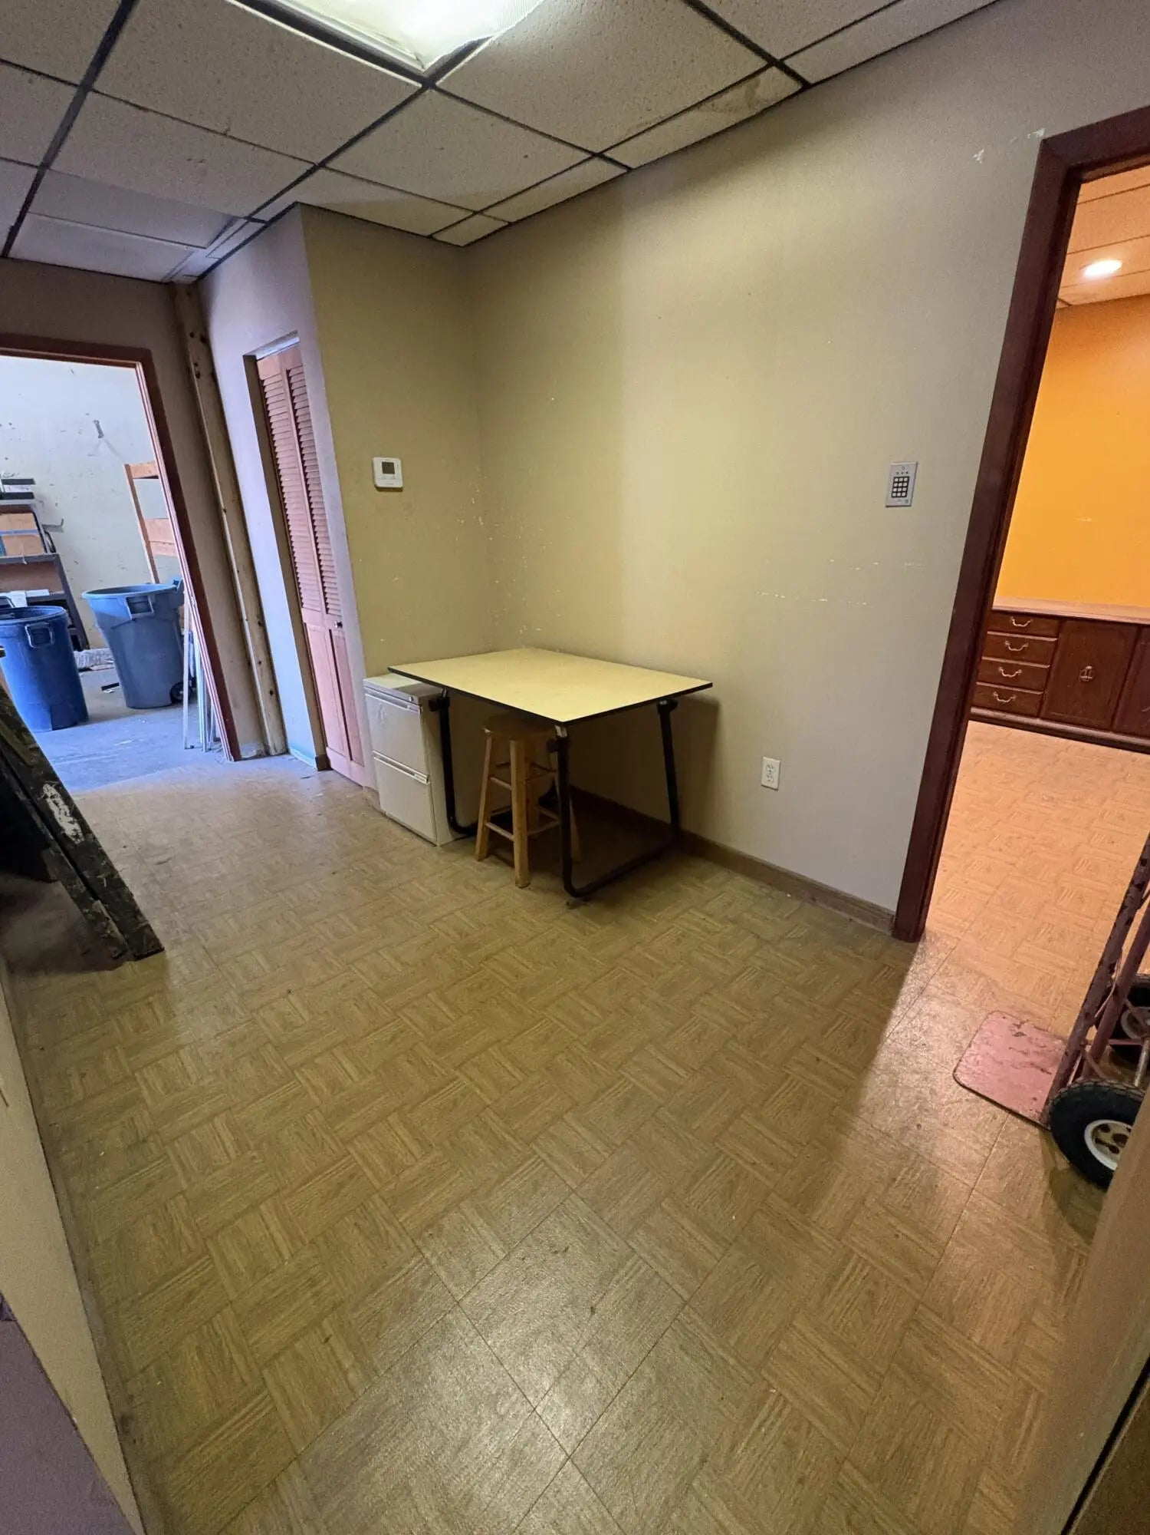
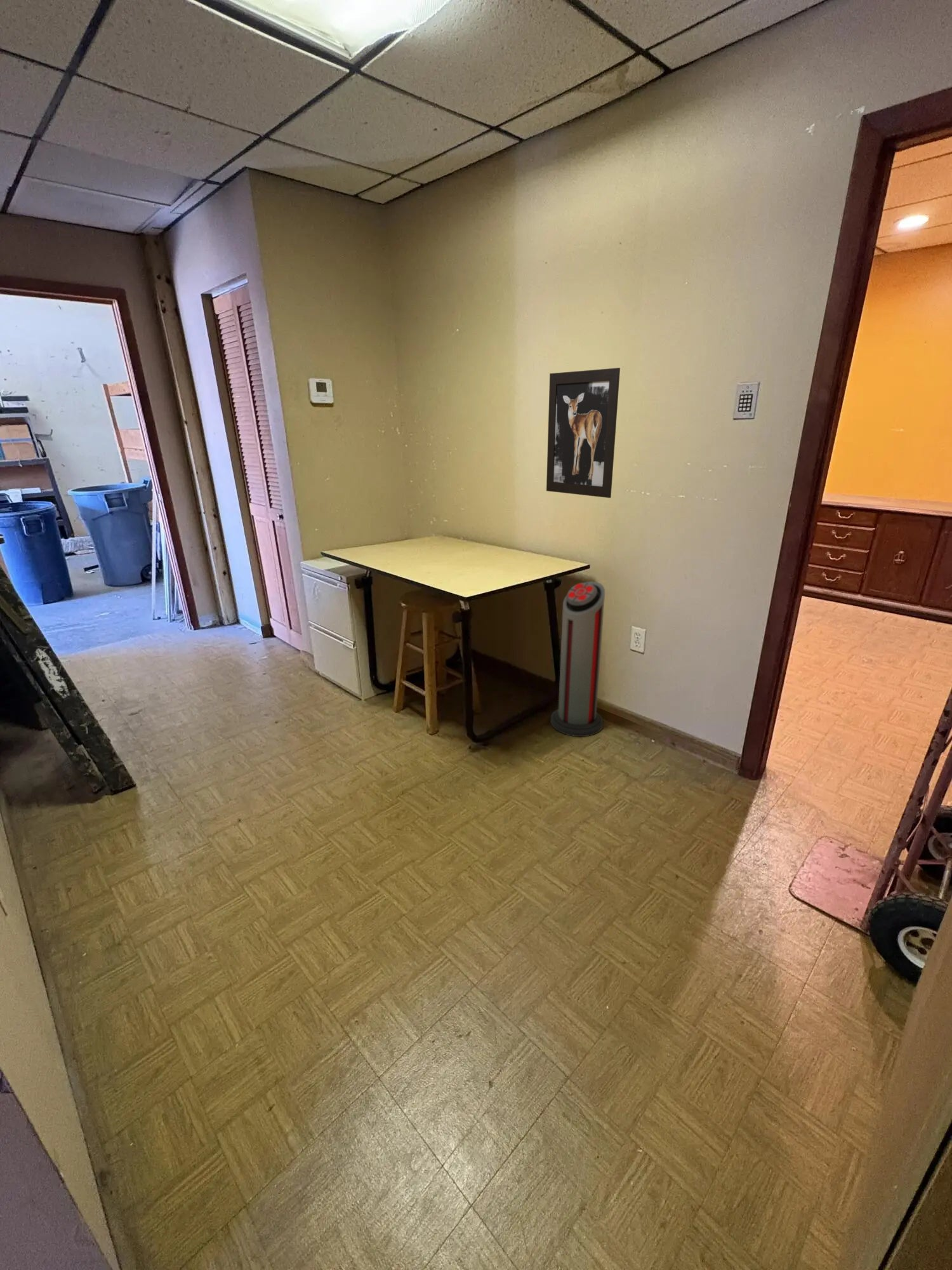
+ air purifier [550,581,605,737]
+ wall art [546,367,621,498]
